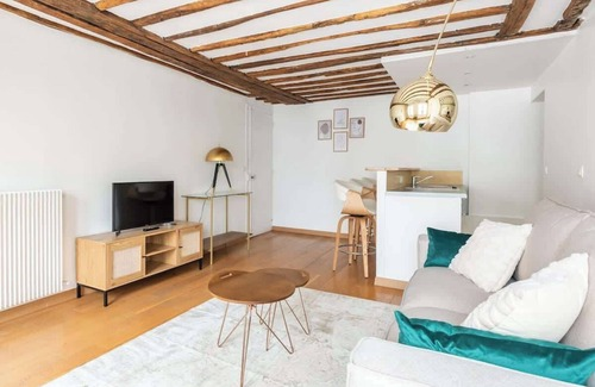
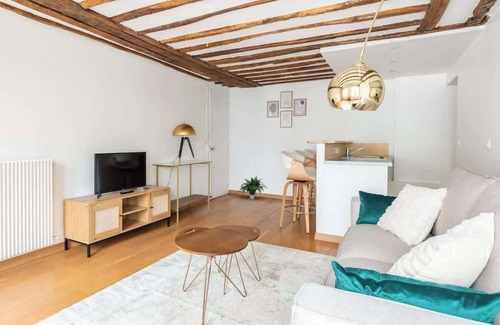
+ potted plant [238,175,268,200]
